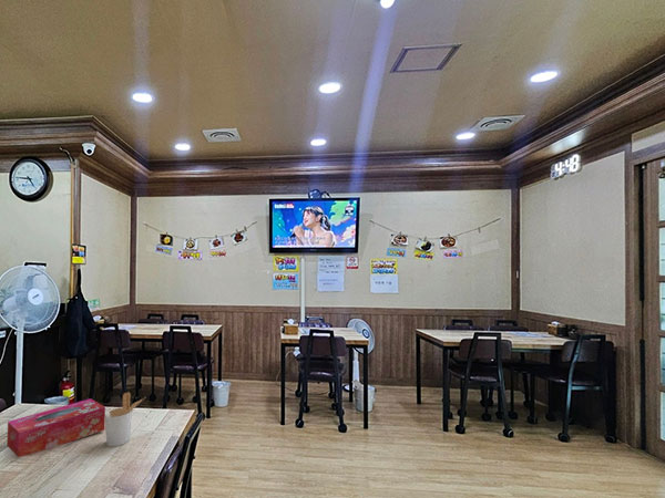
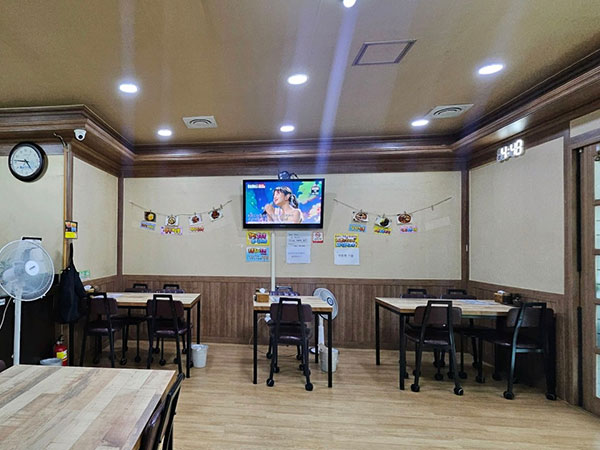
- utensil holder [104,392,145,447]
- tissue box [6,397,106,458]
